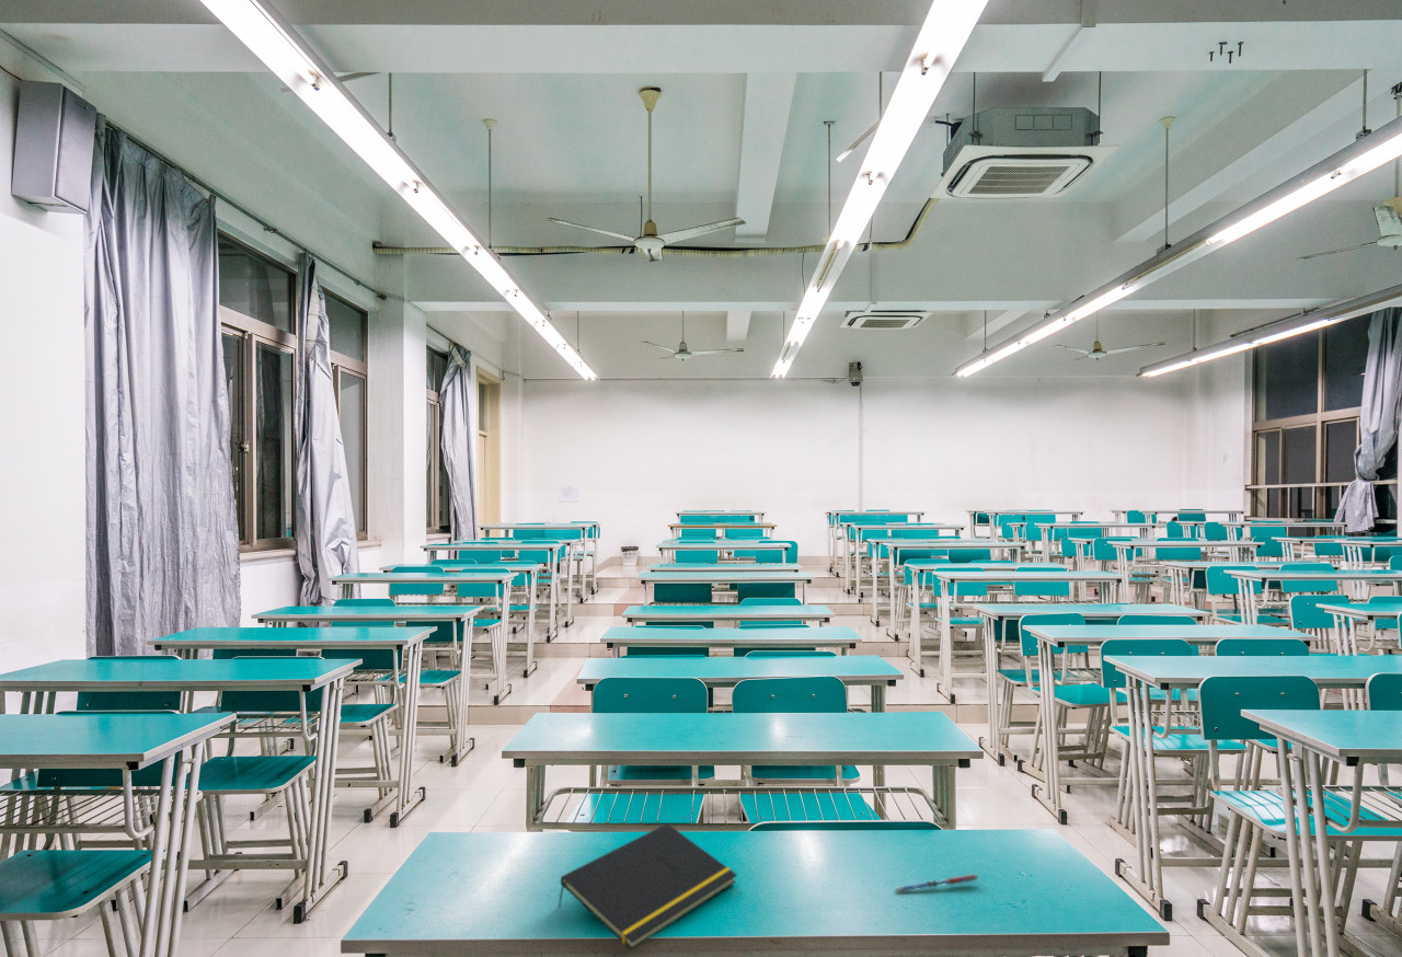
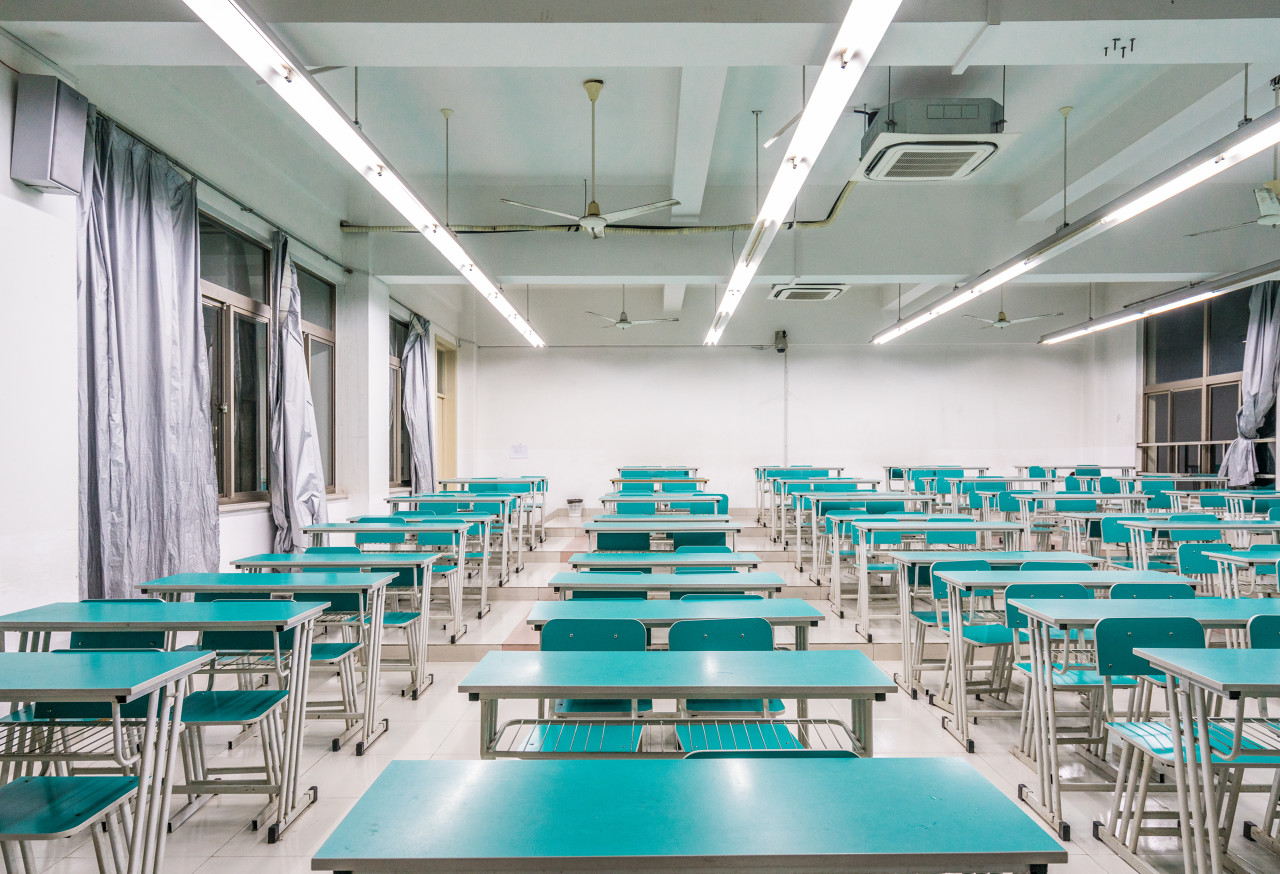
- notepad [556,822,738,950]
- pen [895,874,979,893]
